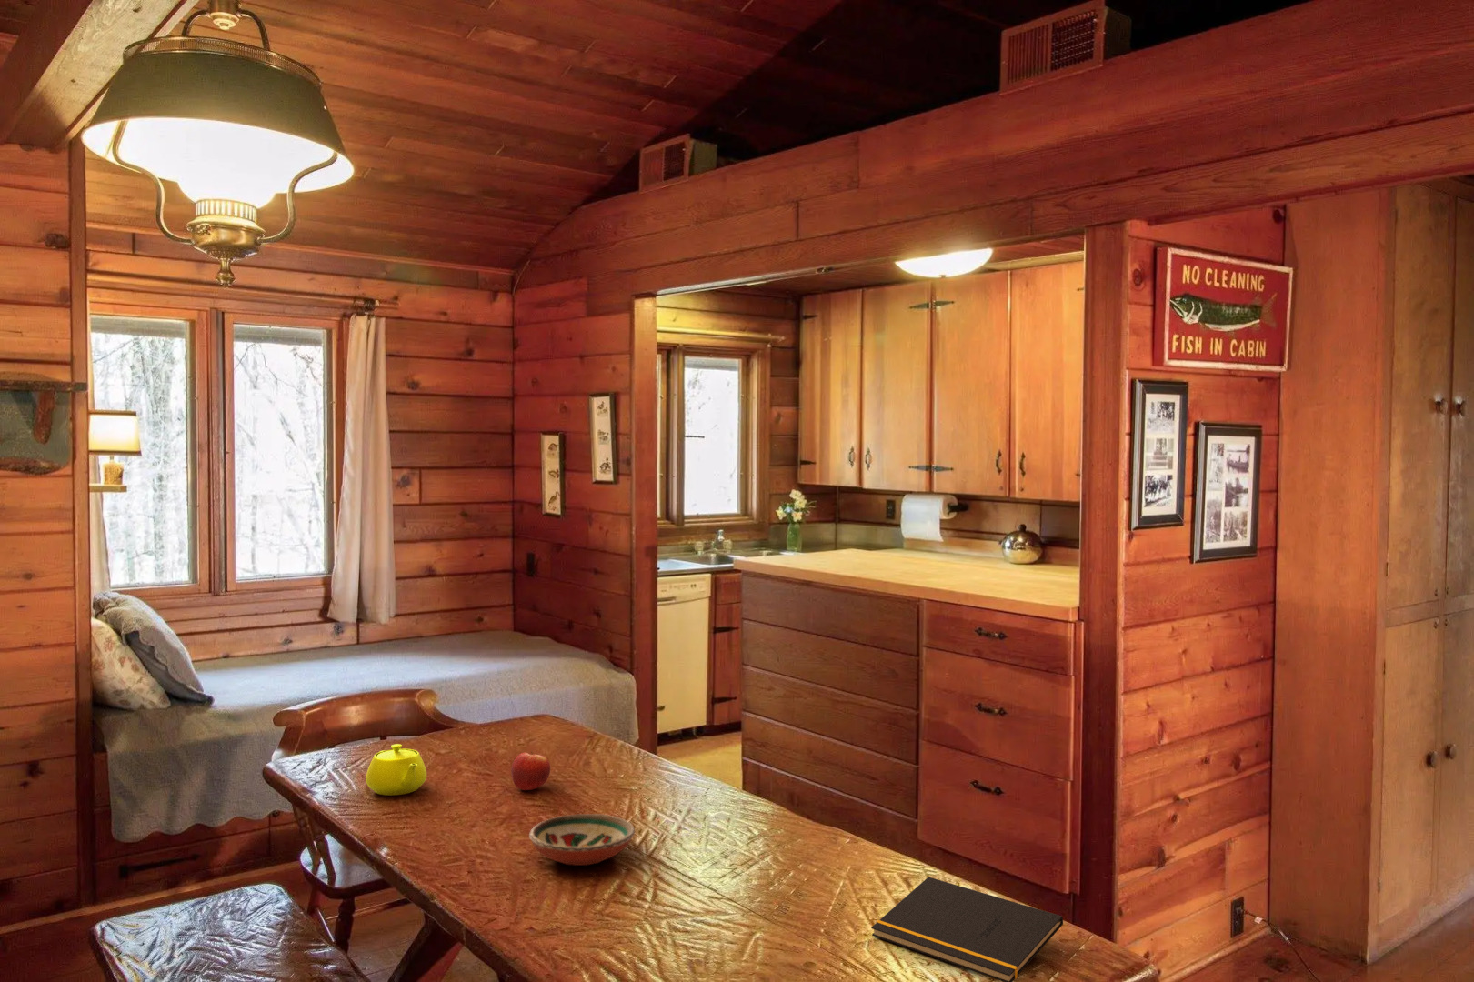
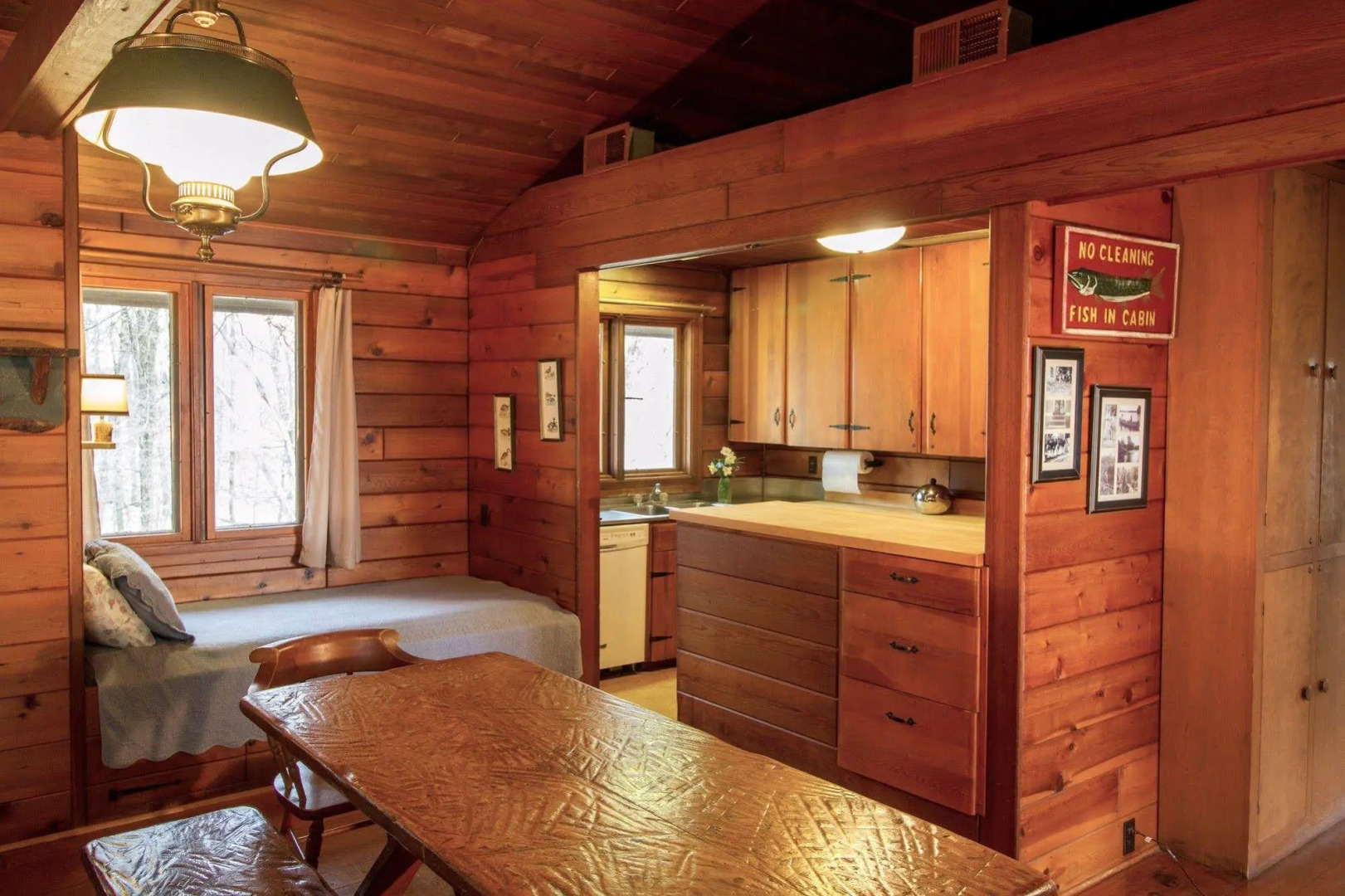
- decorative bowl [528,813,636,867]
- notepad [870,876,1064,982]
- teapot [365,743,427,797]
- fruit [510,751,551,791]
